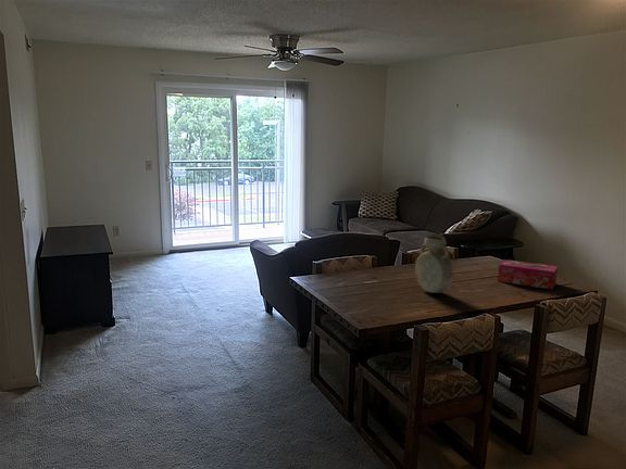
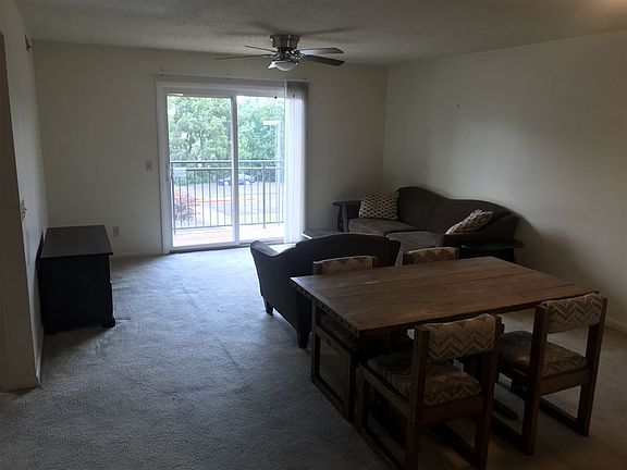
- tissue box [497,258,559,290]
- vase [414,236,454,294]
